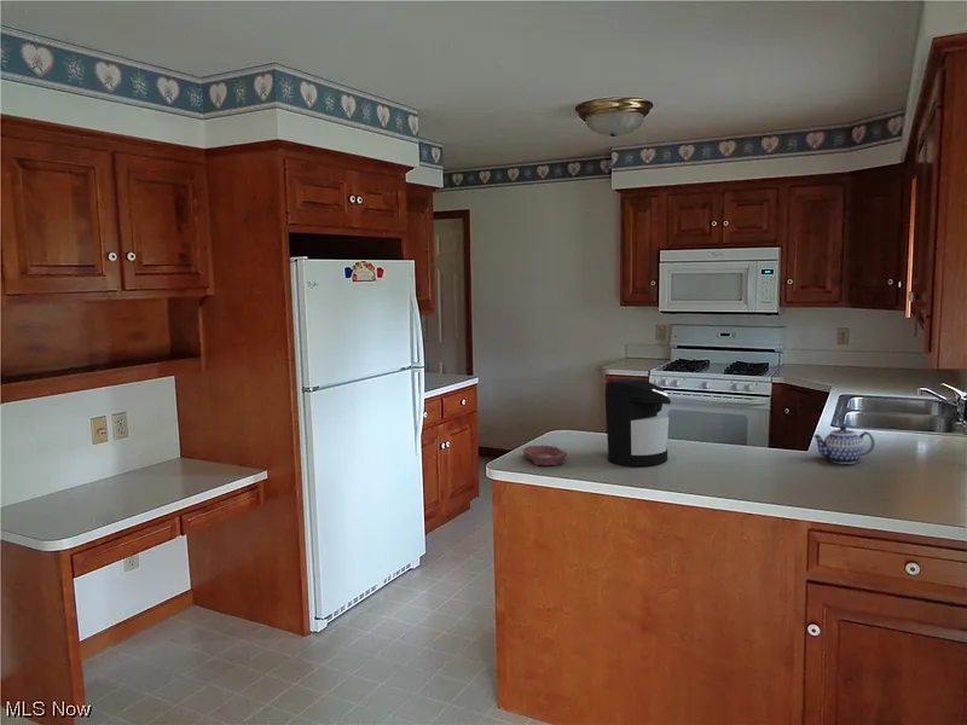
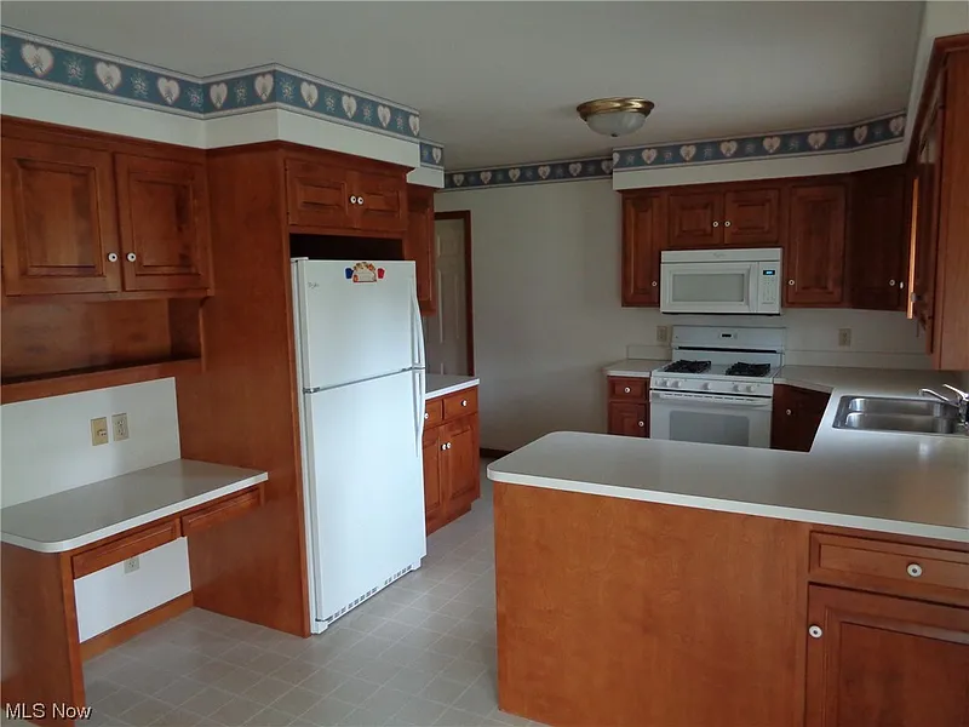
- coffee maker [603,377,672,466]
- teapot [812,424,875,465]
- bowl [521,443,568,466]
